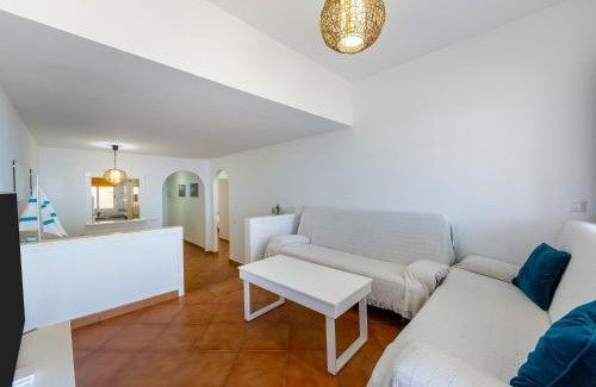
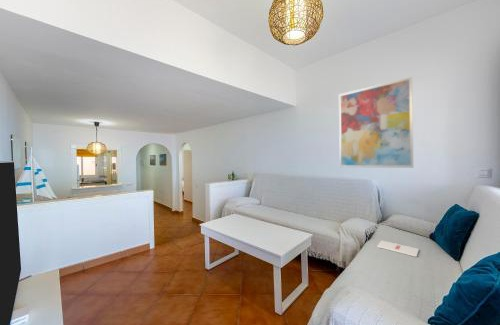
+ wall art [338,76,414,169]
+ magazine [376,240,420,258]
